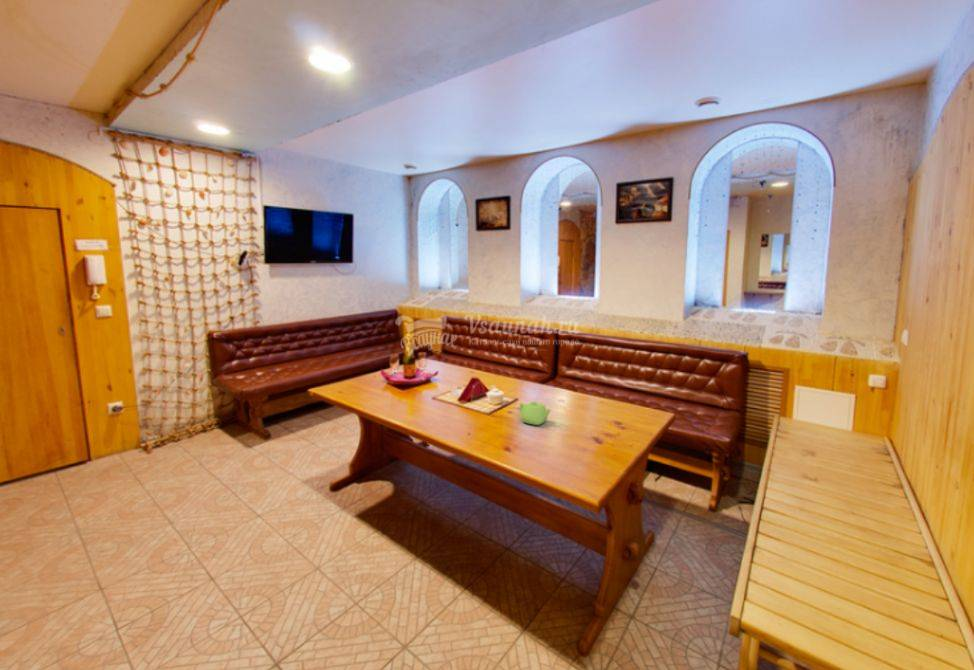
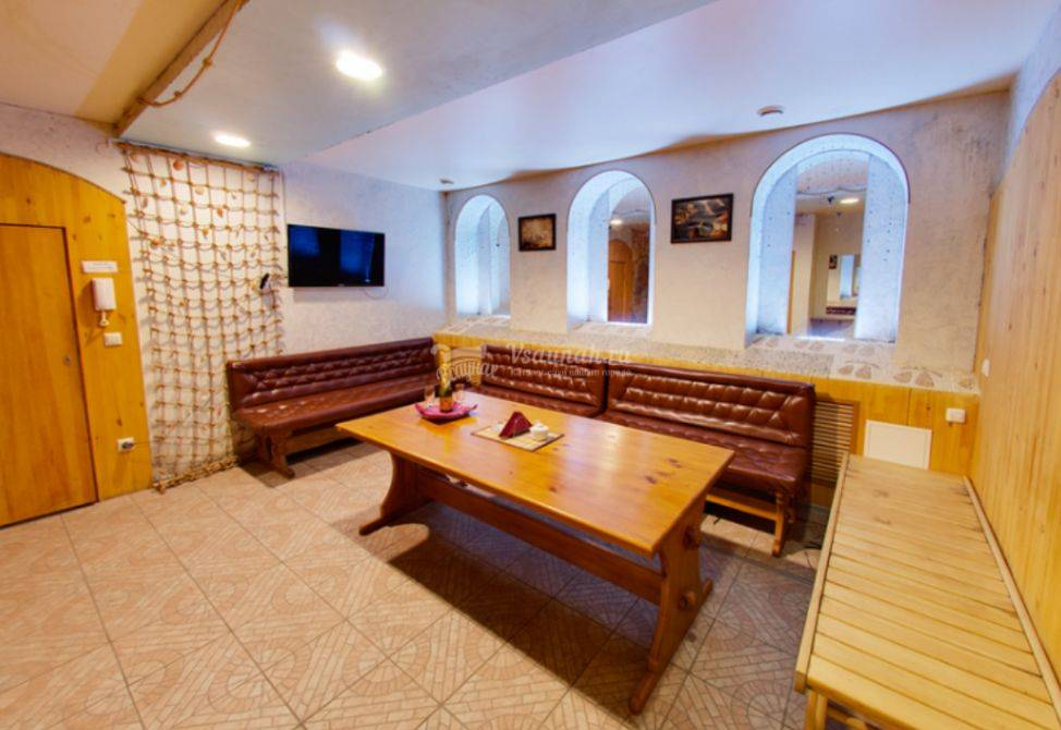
- teapot [518,400,552,426]
